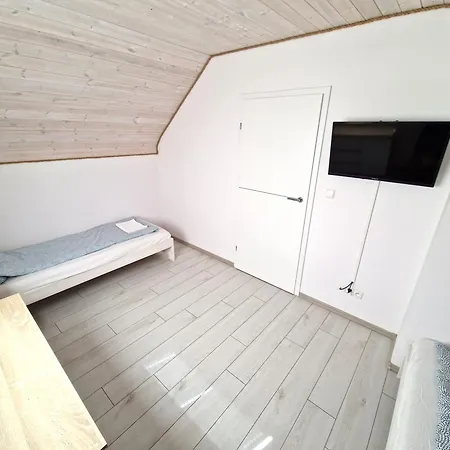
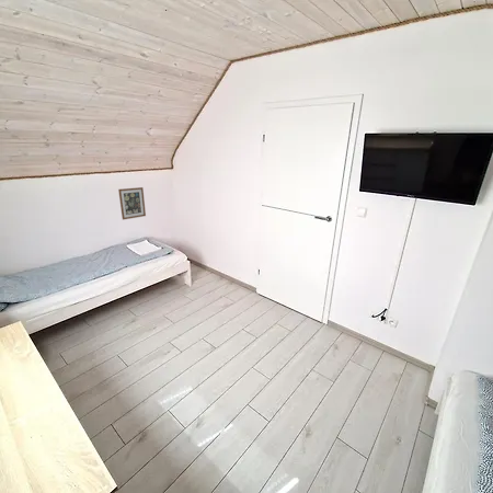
+ wall art [117,186,147,221]
